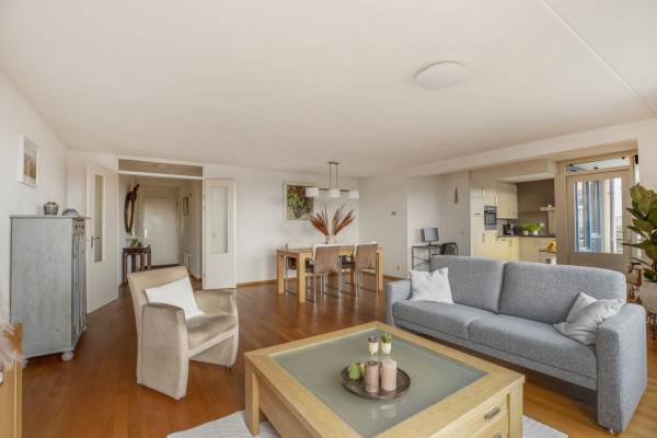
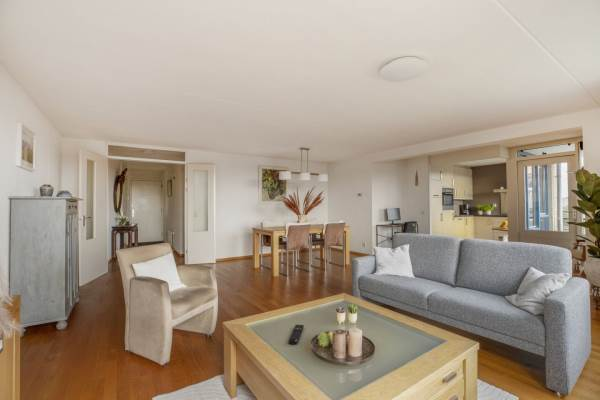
+ remote control [287,324,305,345]
